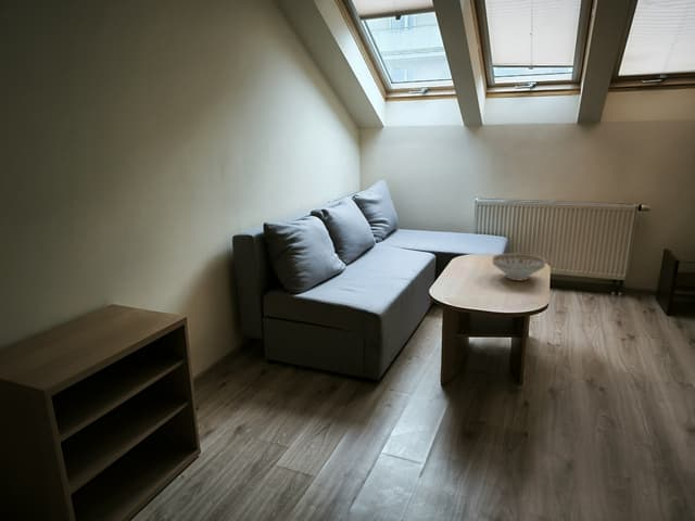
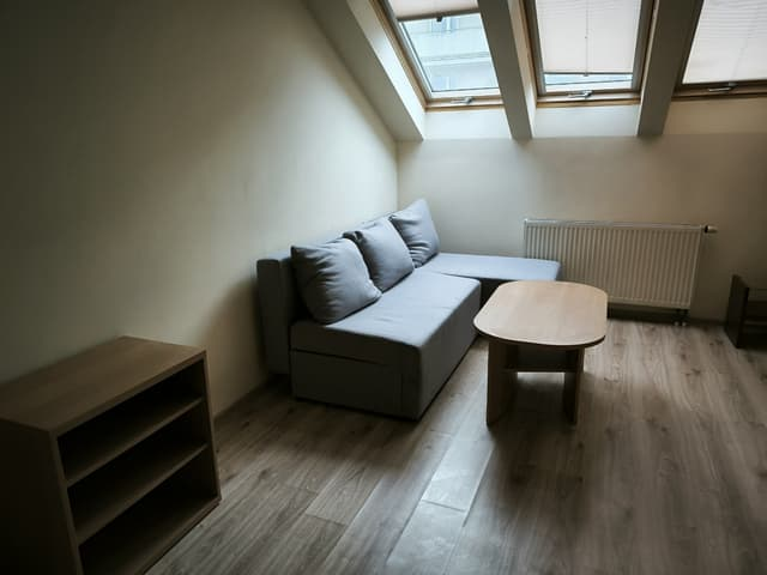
- decorative bowl [491,252,547,281]
